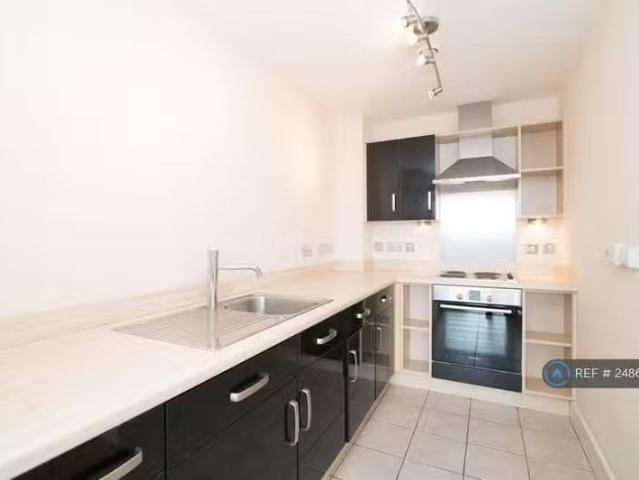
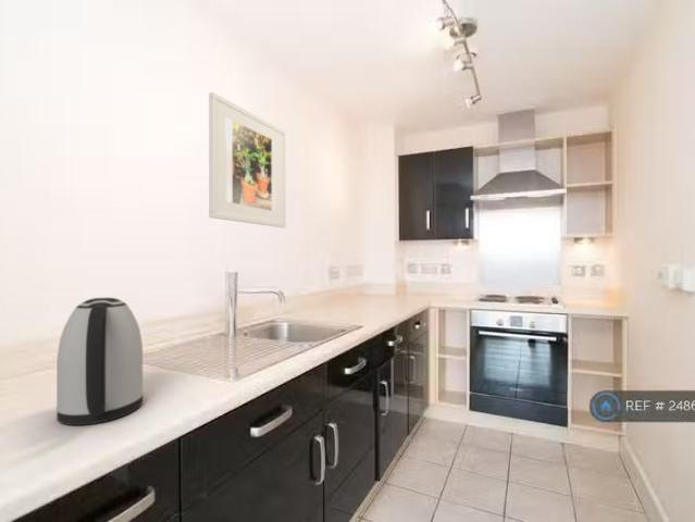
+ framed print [208,91,287,228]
+ kettle [55,297,145,426]
